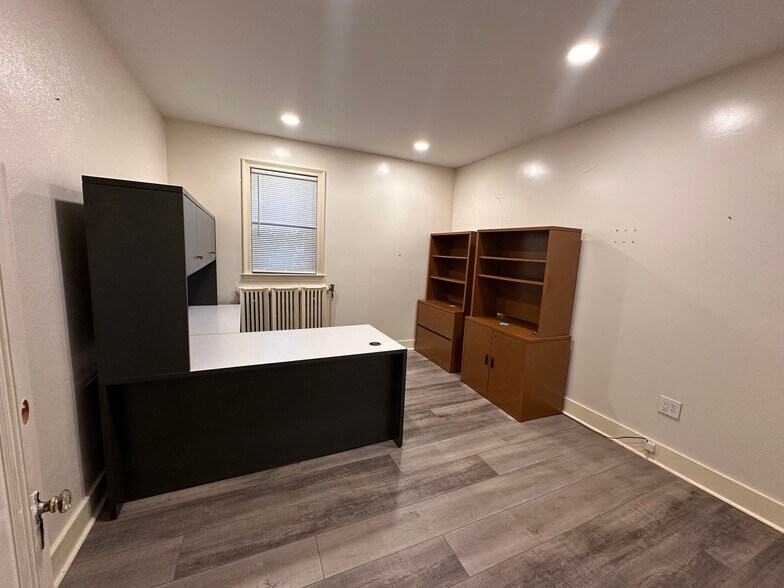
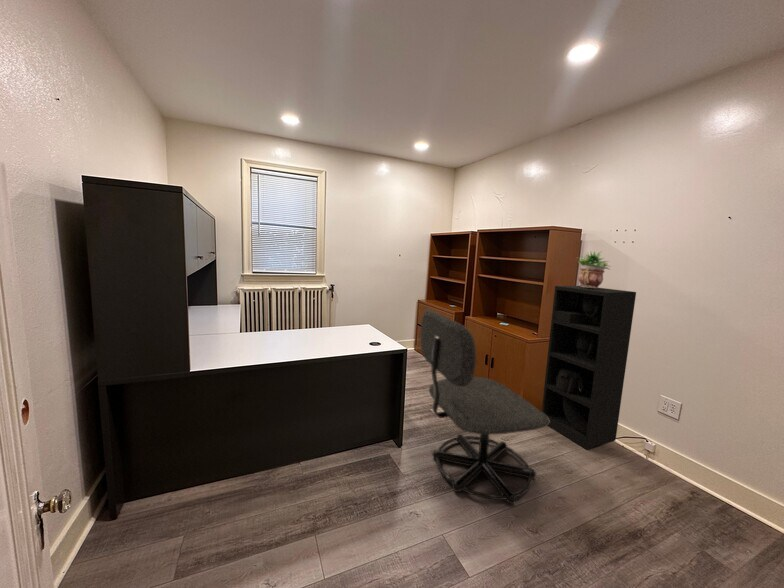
+ shelving unit [541,285,637,451]
+ potted plant [577,250,612,288]
+ office chair [419,308,550,505]
